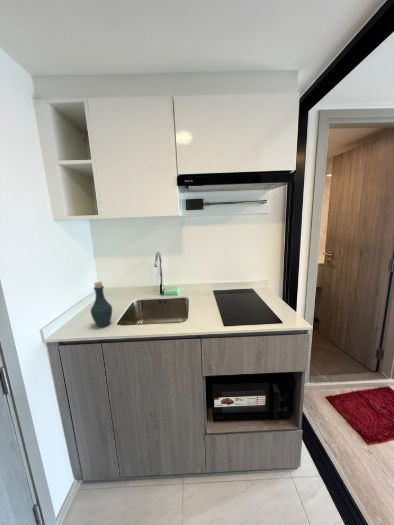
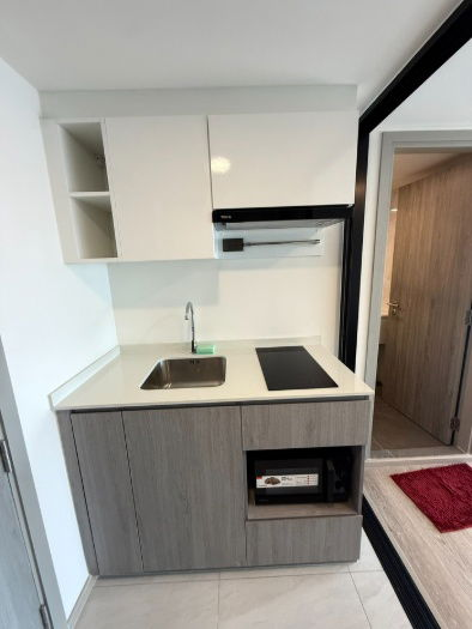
- bottle [90,281,113,328]
